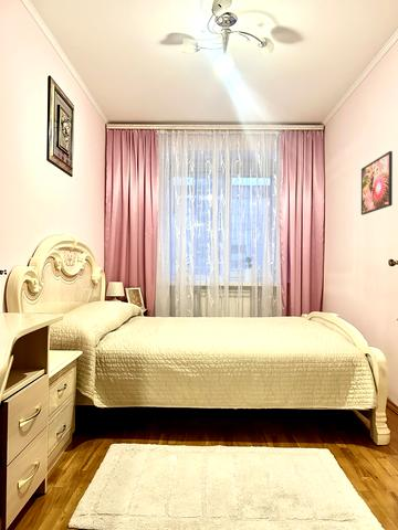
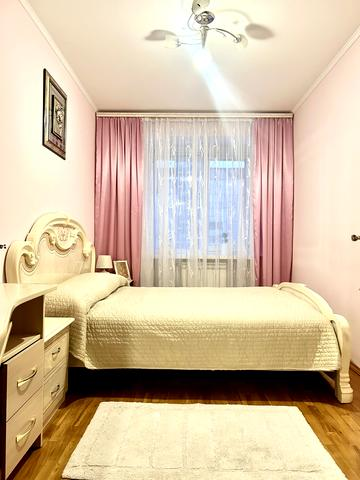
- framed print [360,150,394,216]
